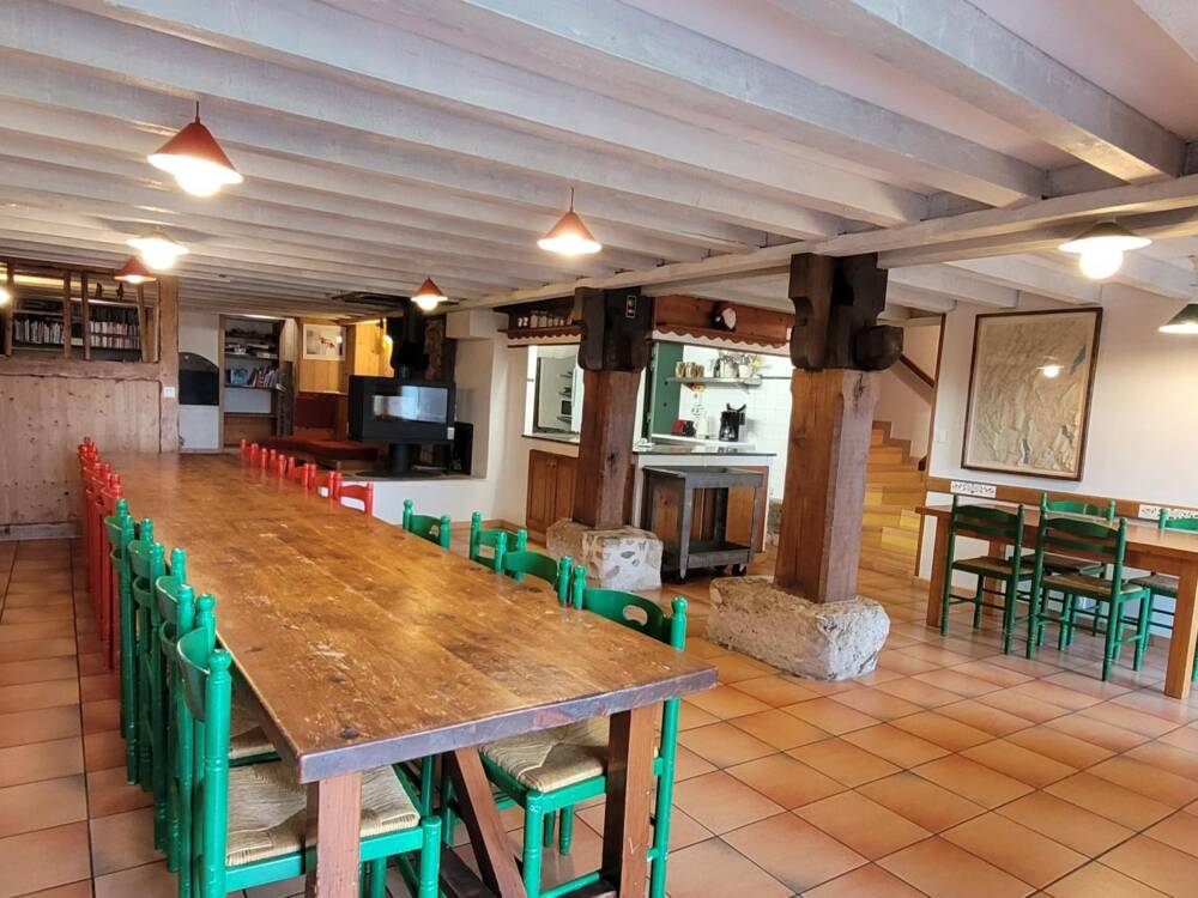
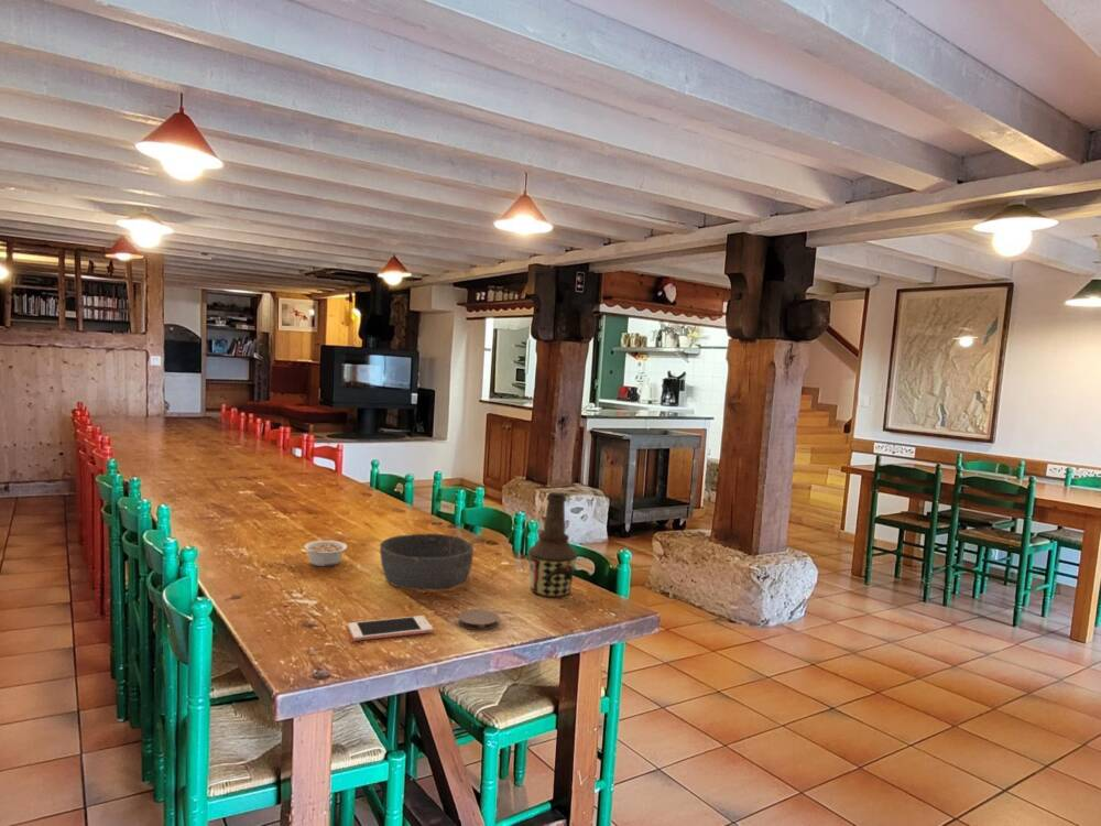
+ coaster [457,608,500,631]
+ bowl [379,533,475,591]
+ cell phone [347,615,434,642]
+ bottle [526,491,579,598]
+ legume [303,540,348,567]
